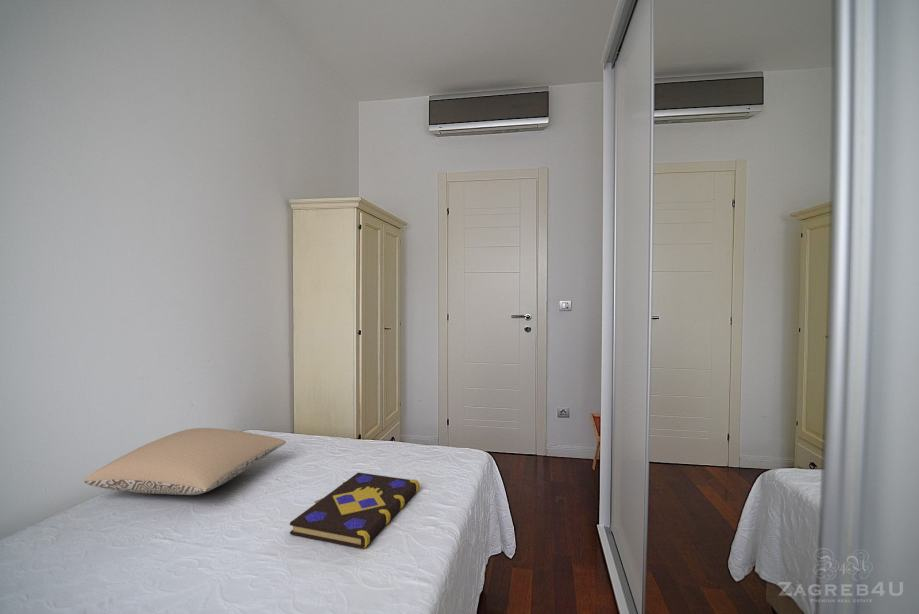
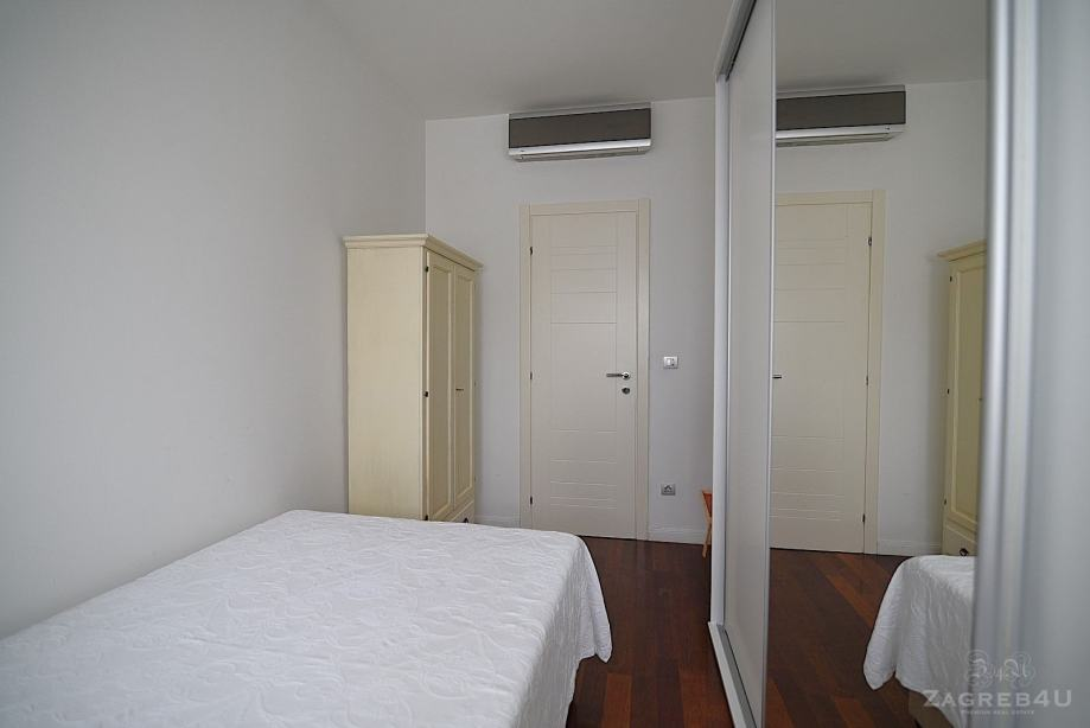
- pillow [83,427,287,496]
- book [289,471,421,550]
